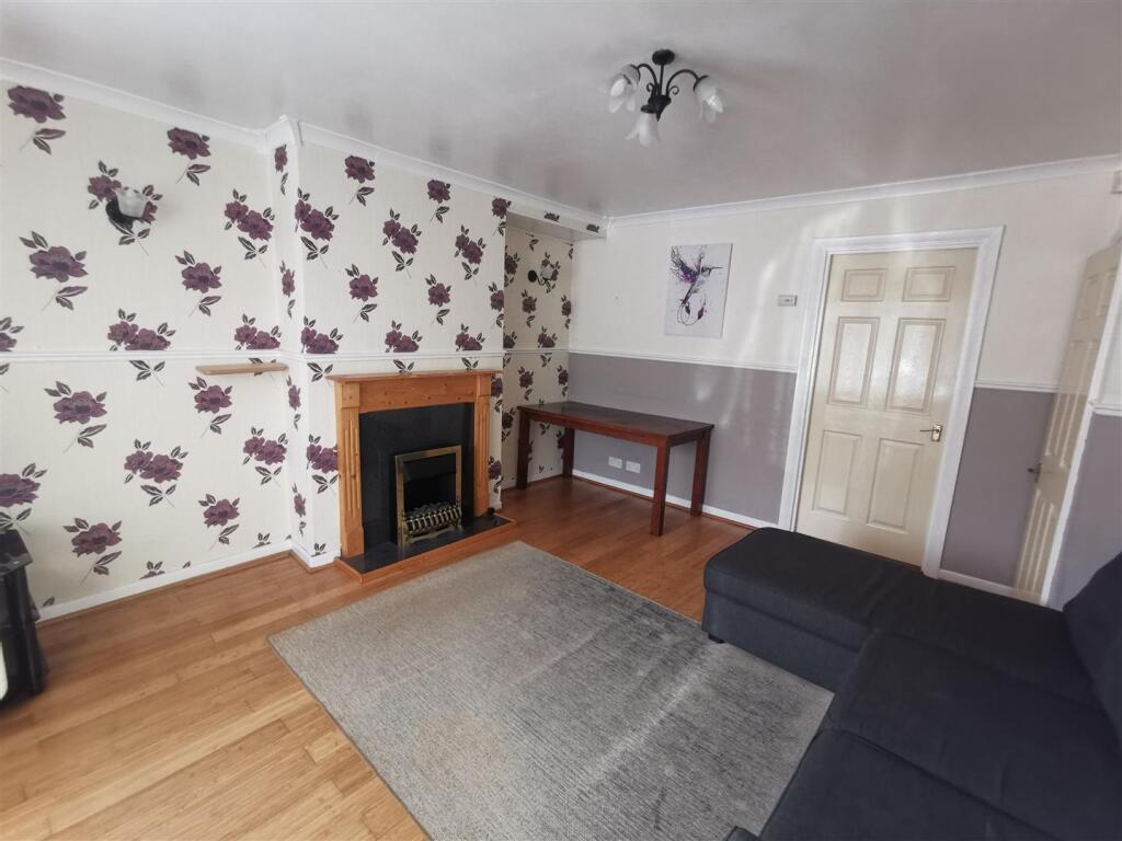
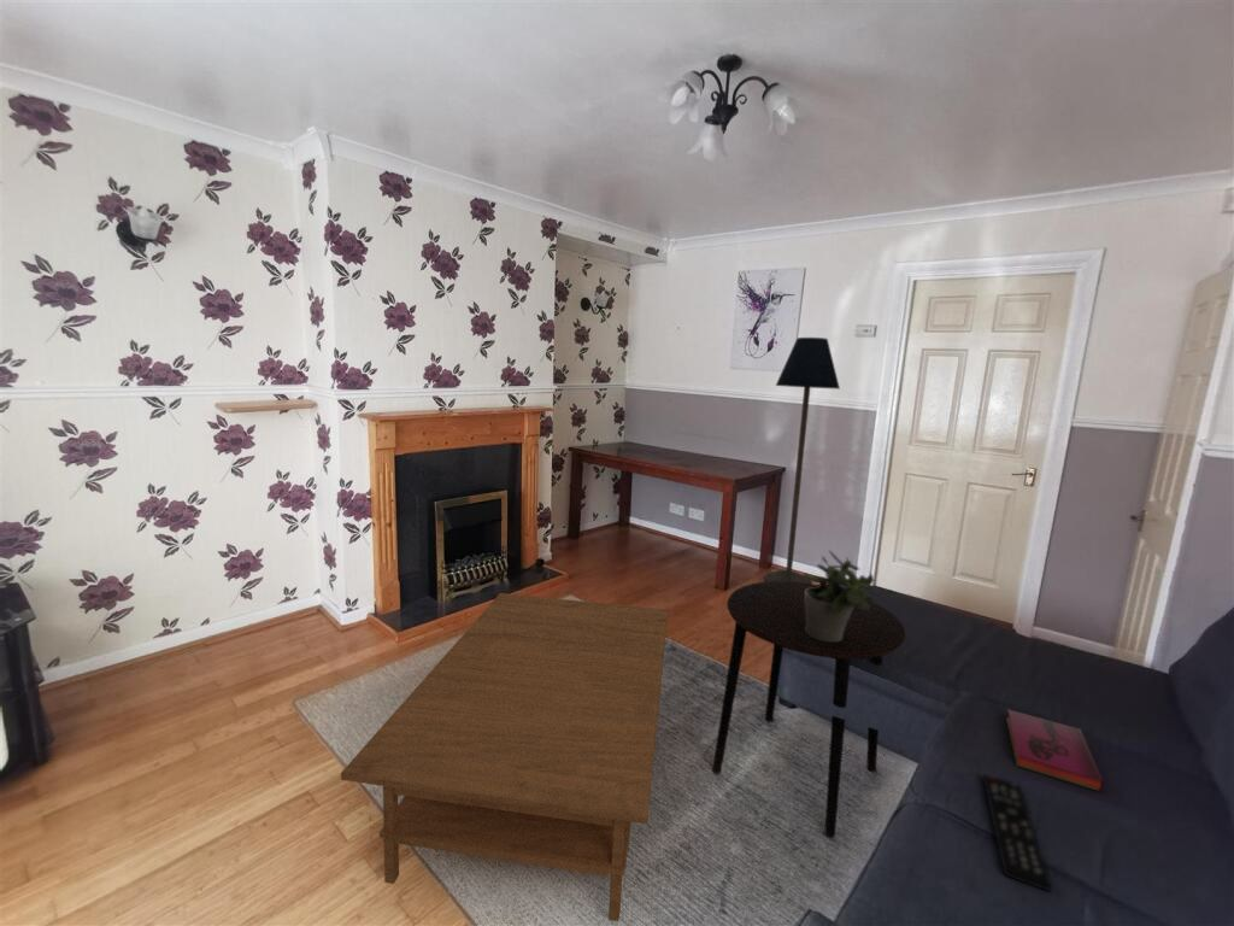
+ side table [711,581,906,839]
+ hardback book [1005,709,1105,793]
+ floor lamp [763,336,841,585]
+ remote control [982,773,1052,892]
+ potted plant [803,549,875,641]
+ coffee table [340,592,669,922]
